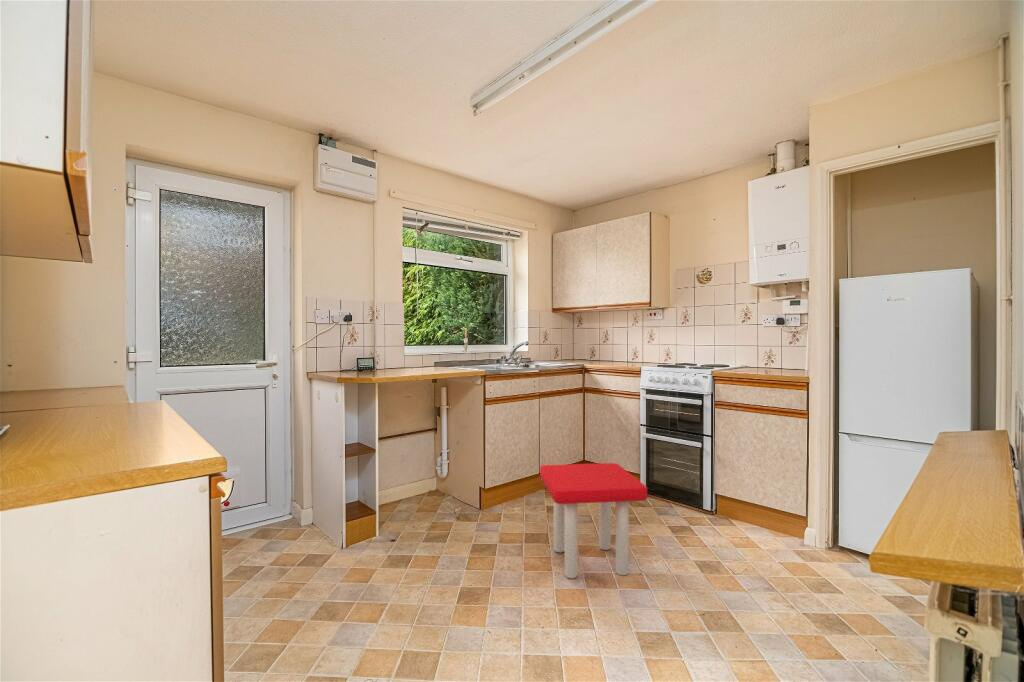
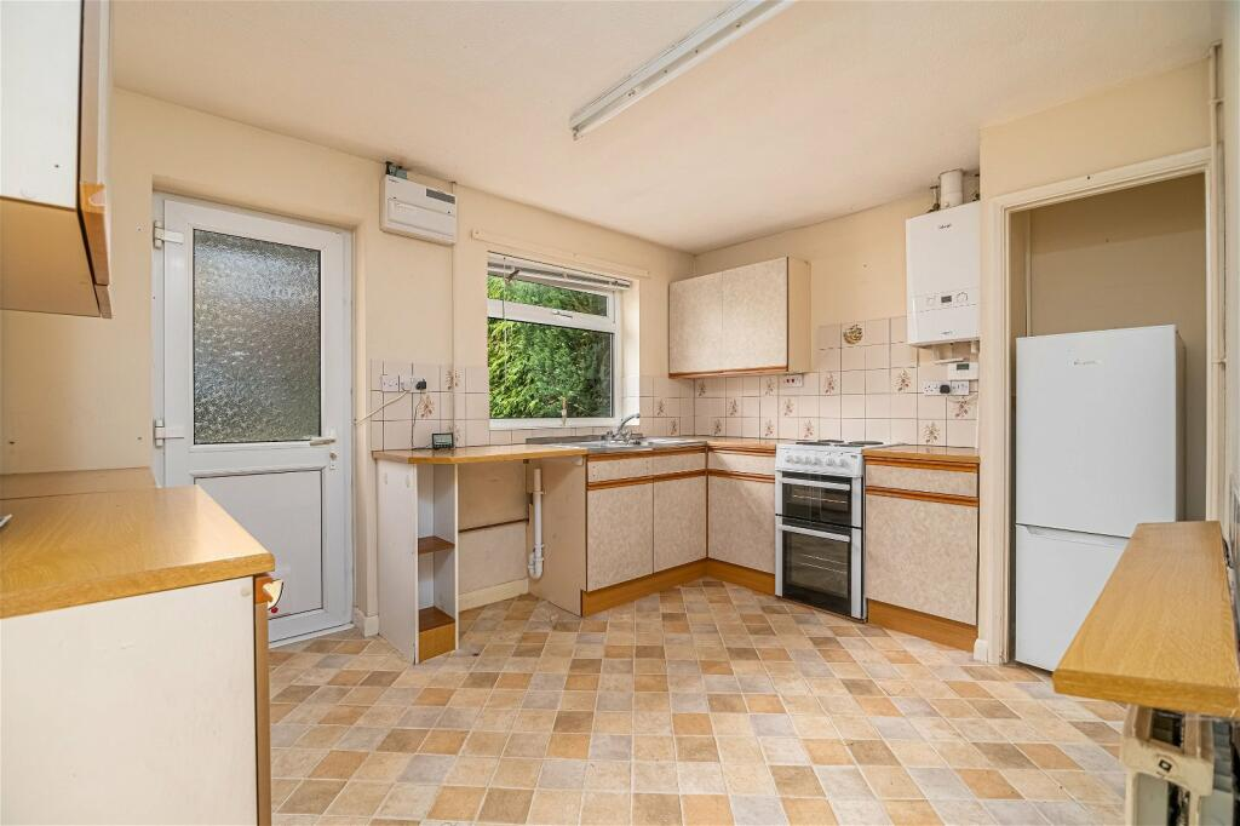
- stool [539,462,648,579]
